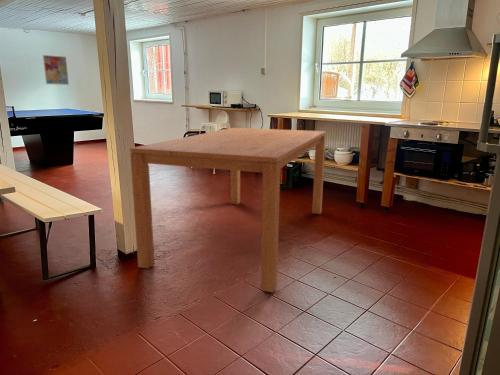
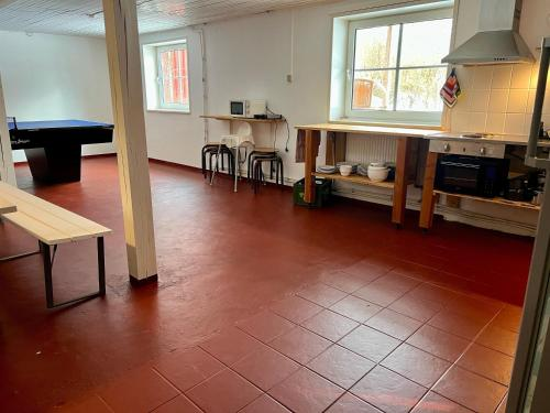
- wall art [42,54,70,86]
- dining table [129,127,327,293]
